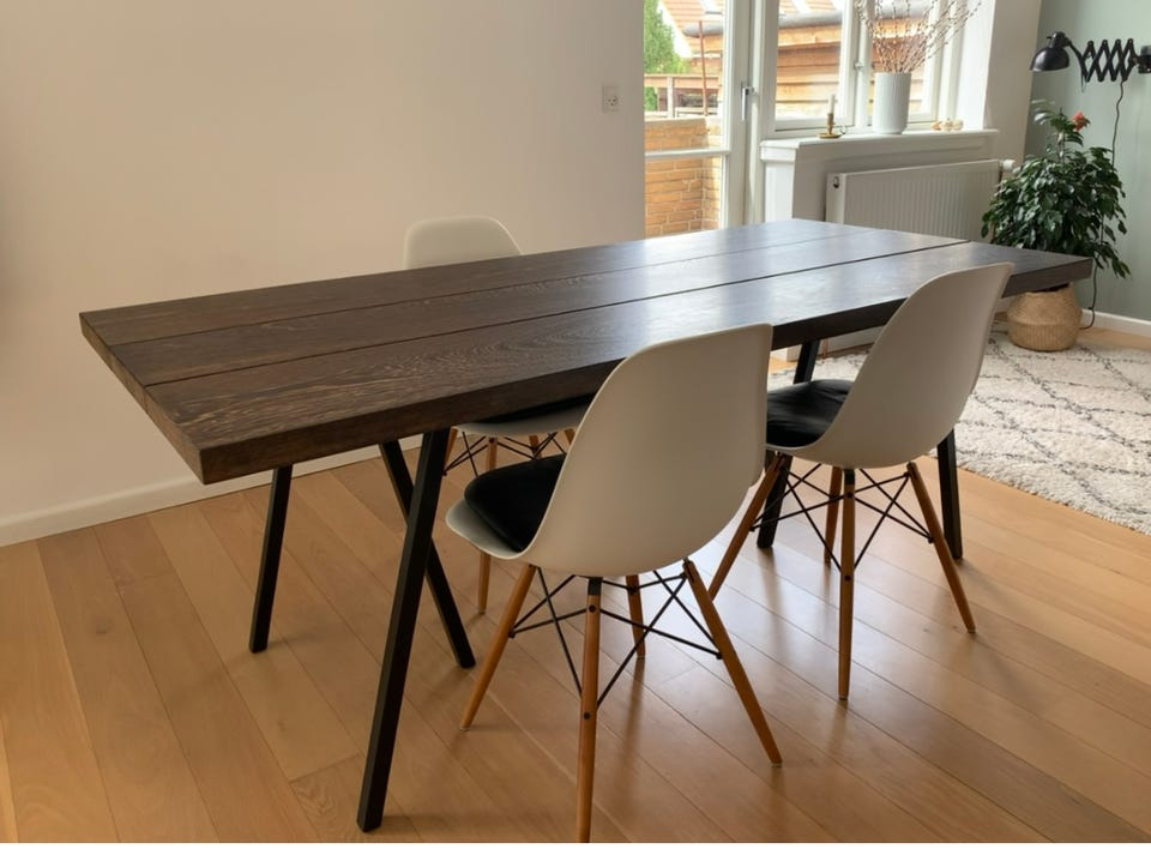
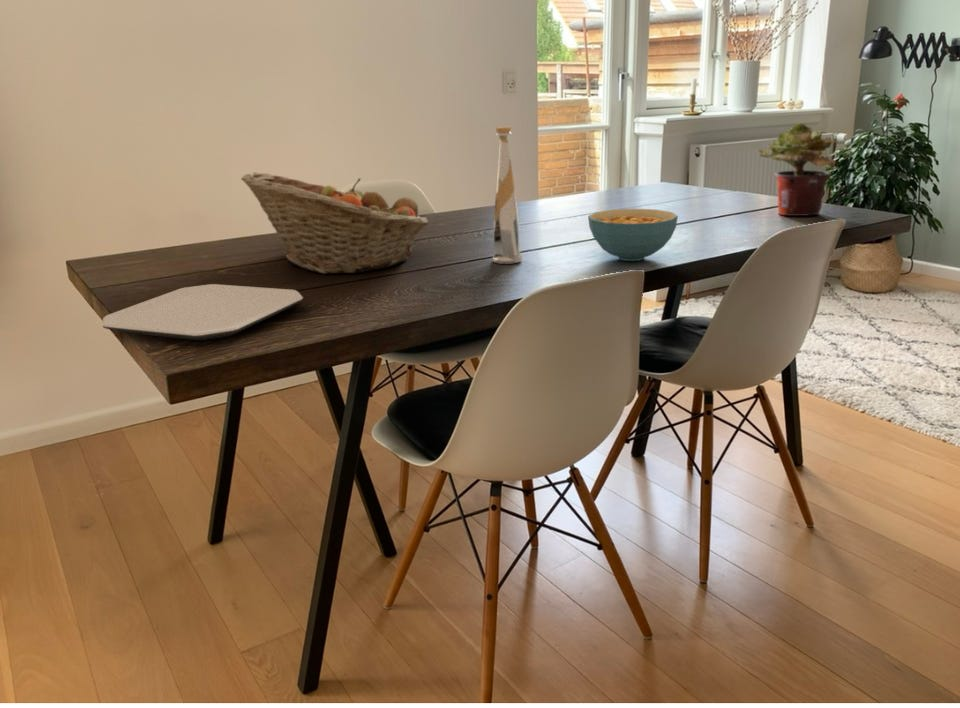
+ fruit basket [240,171,429,275]
+ bottle [491,126,523,265]
+ plate [102,283,304,341]
+ cereal bowl [587,208,679,262]
+ potted plant [758,122,837,217]
